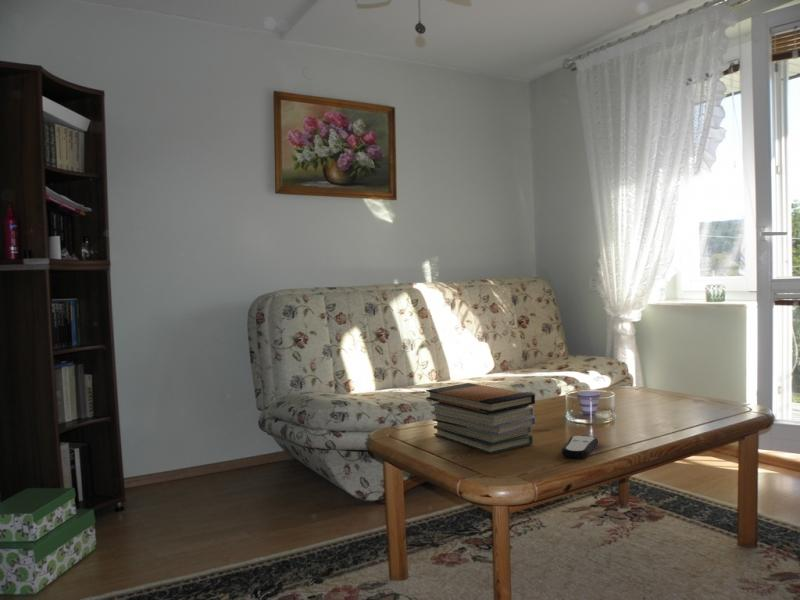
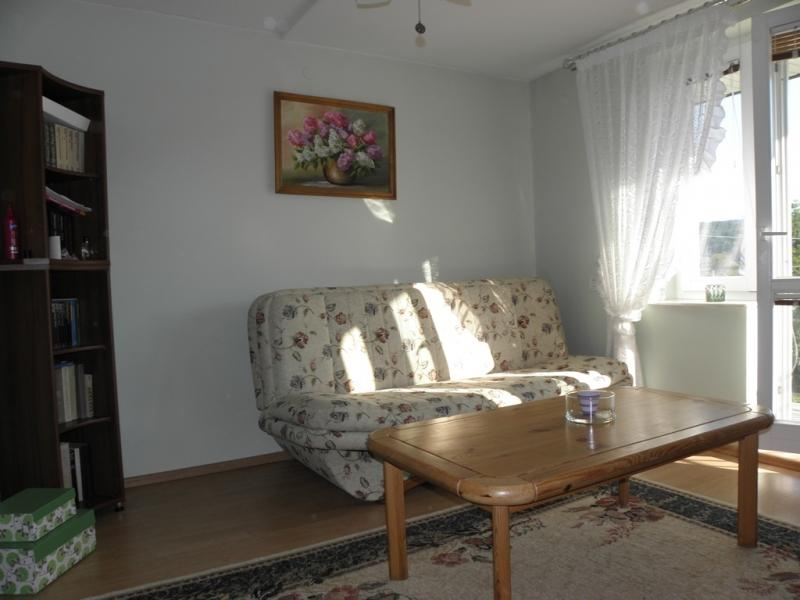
- book stack [425,382,537,455]
- remote control [561,434,599,459]
